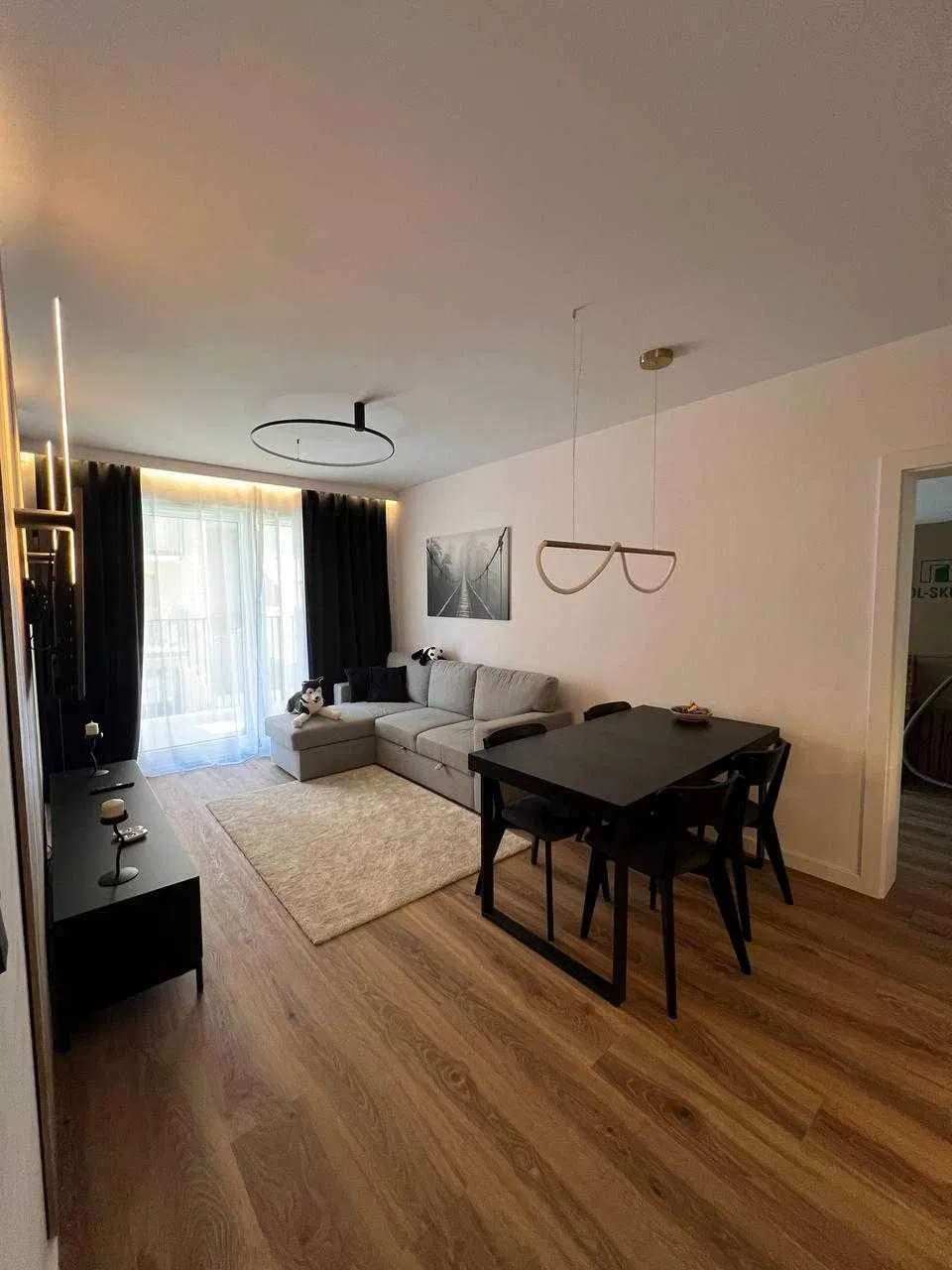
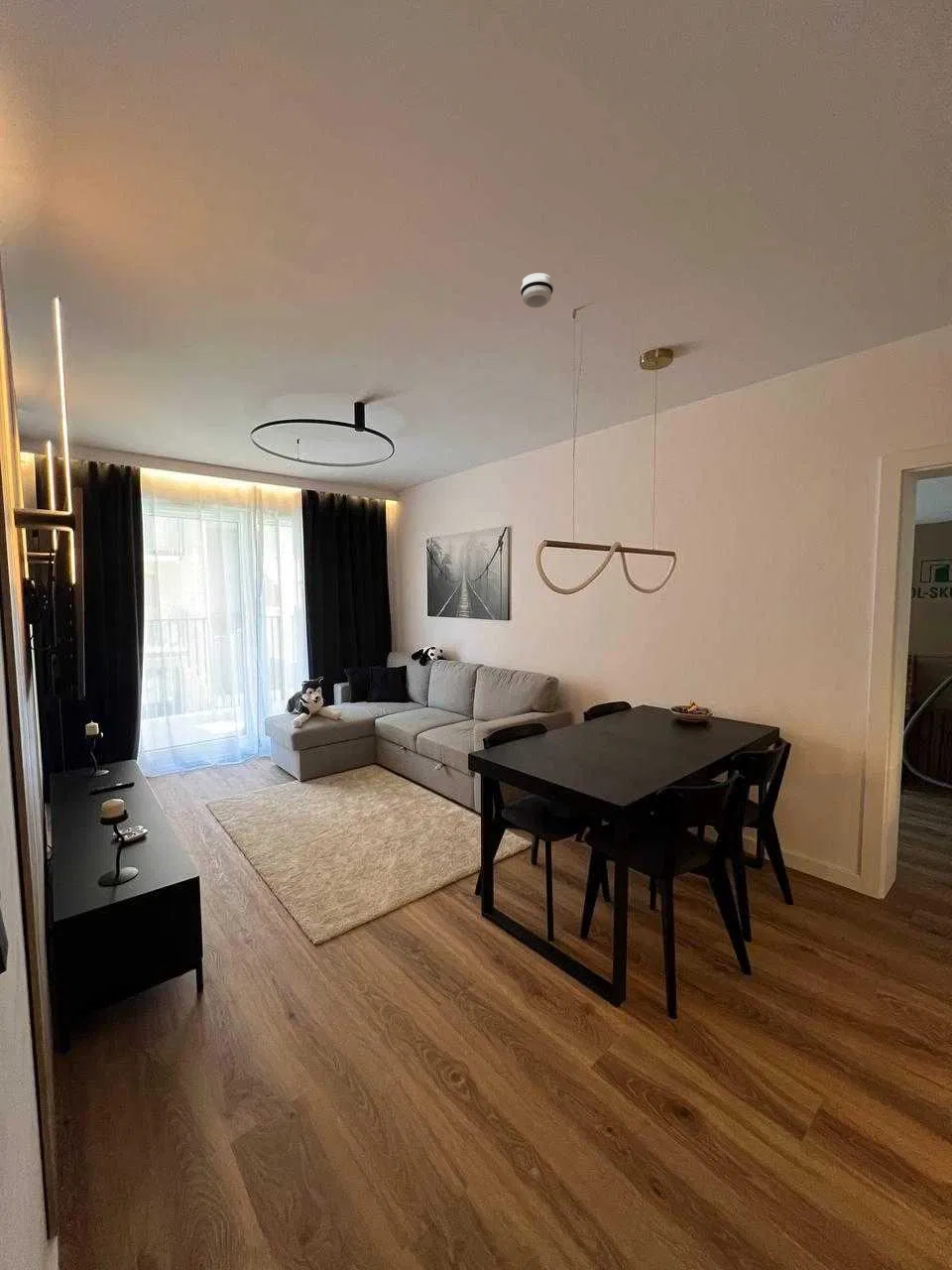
+ smoke detector [520,272,554,309]
